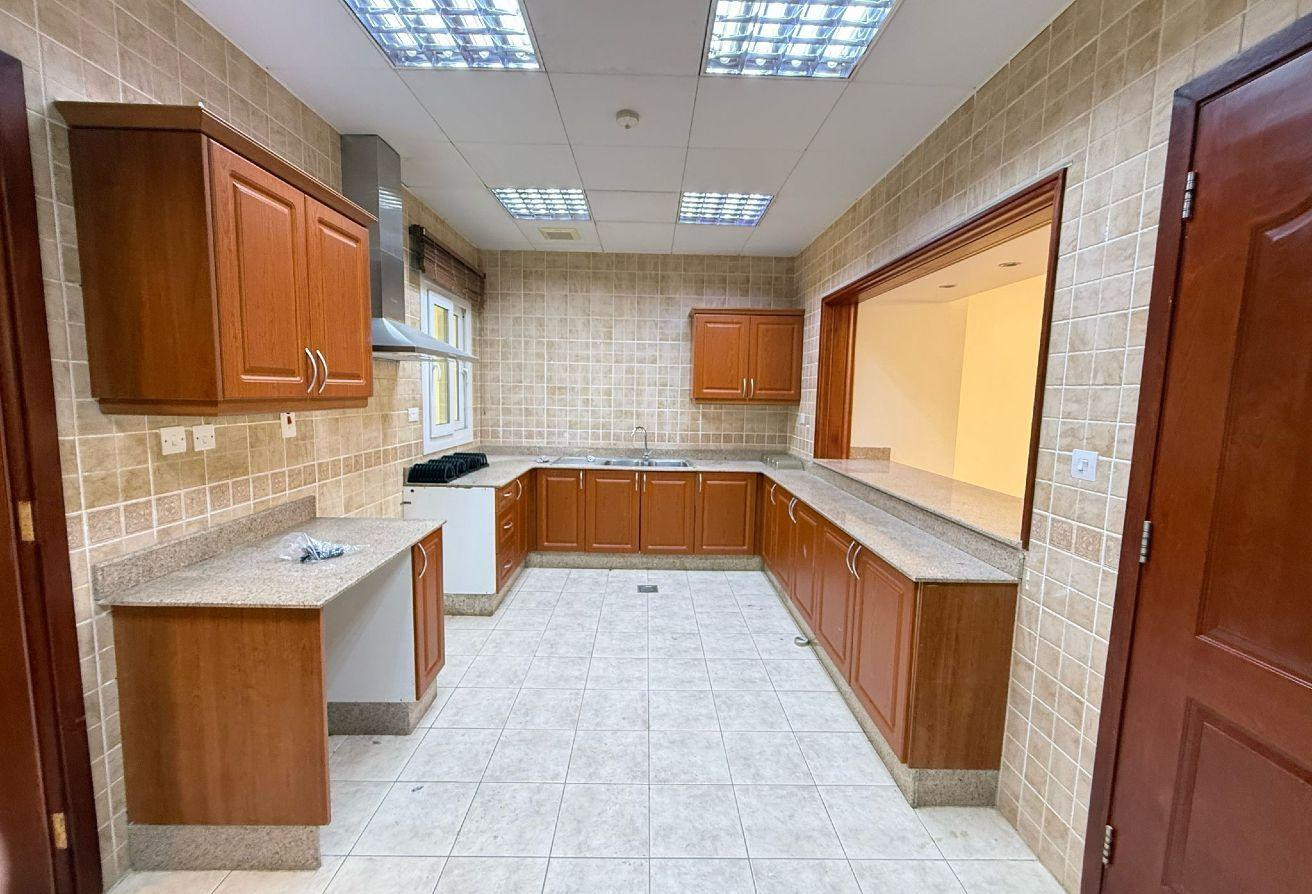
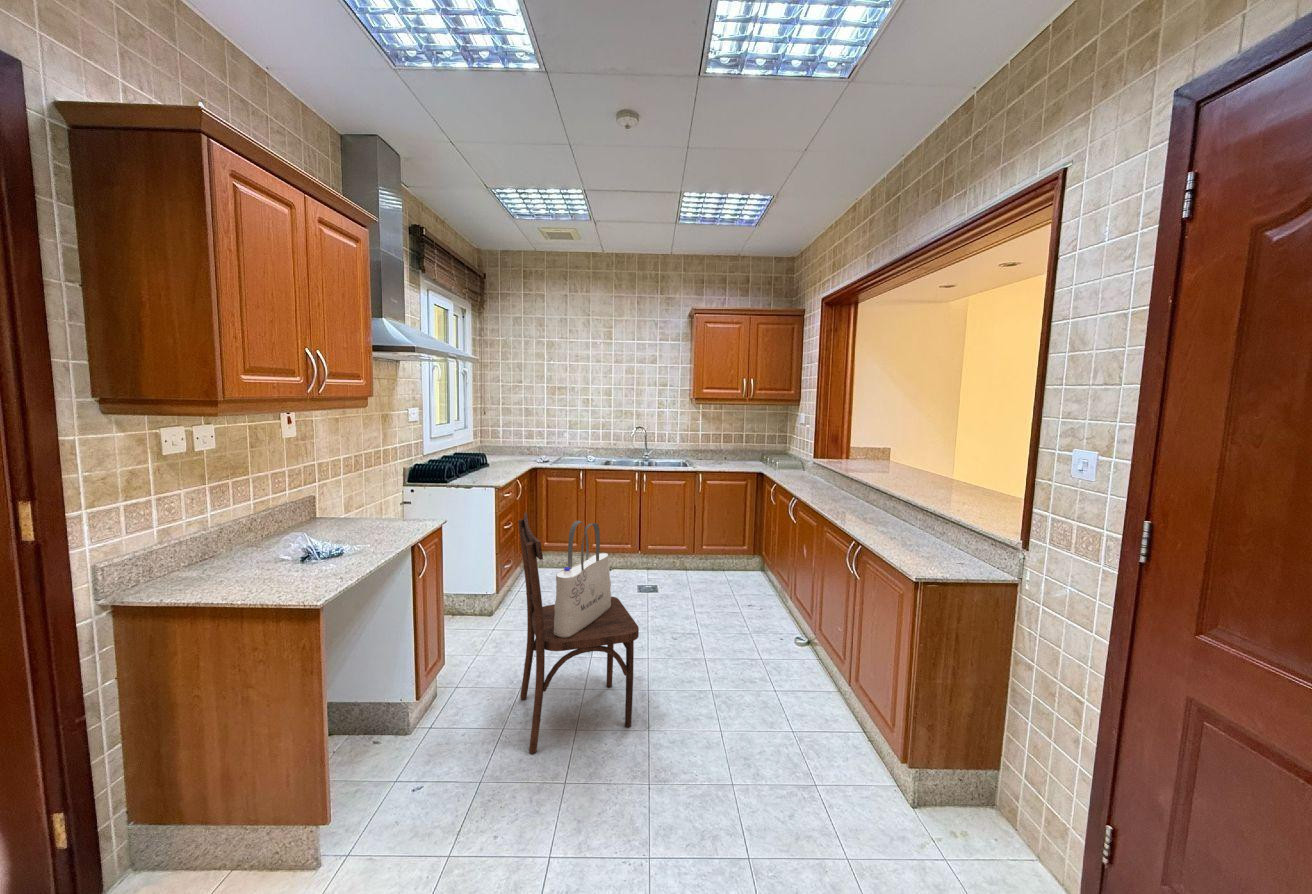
+ dining chair [517,512,640,754]
+ tote bag [554,520,612,638]
